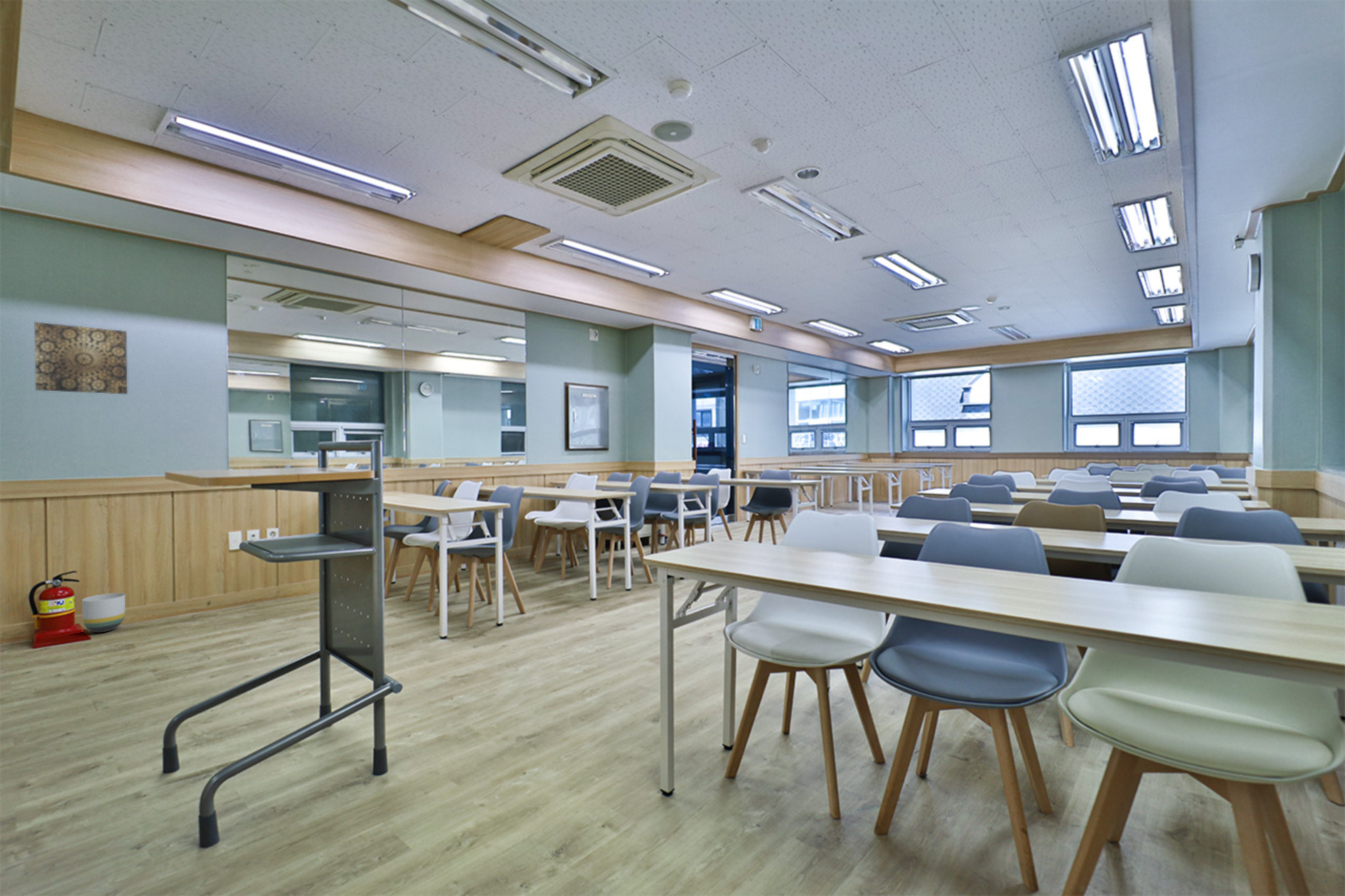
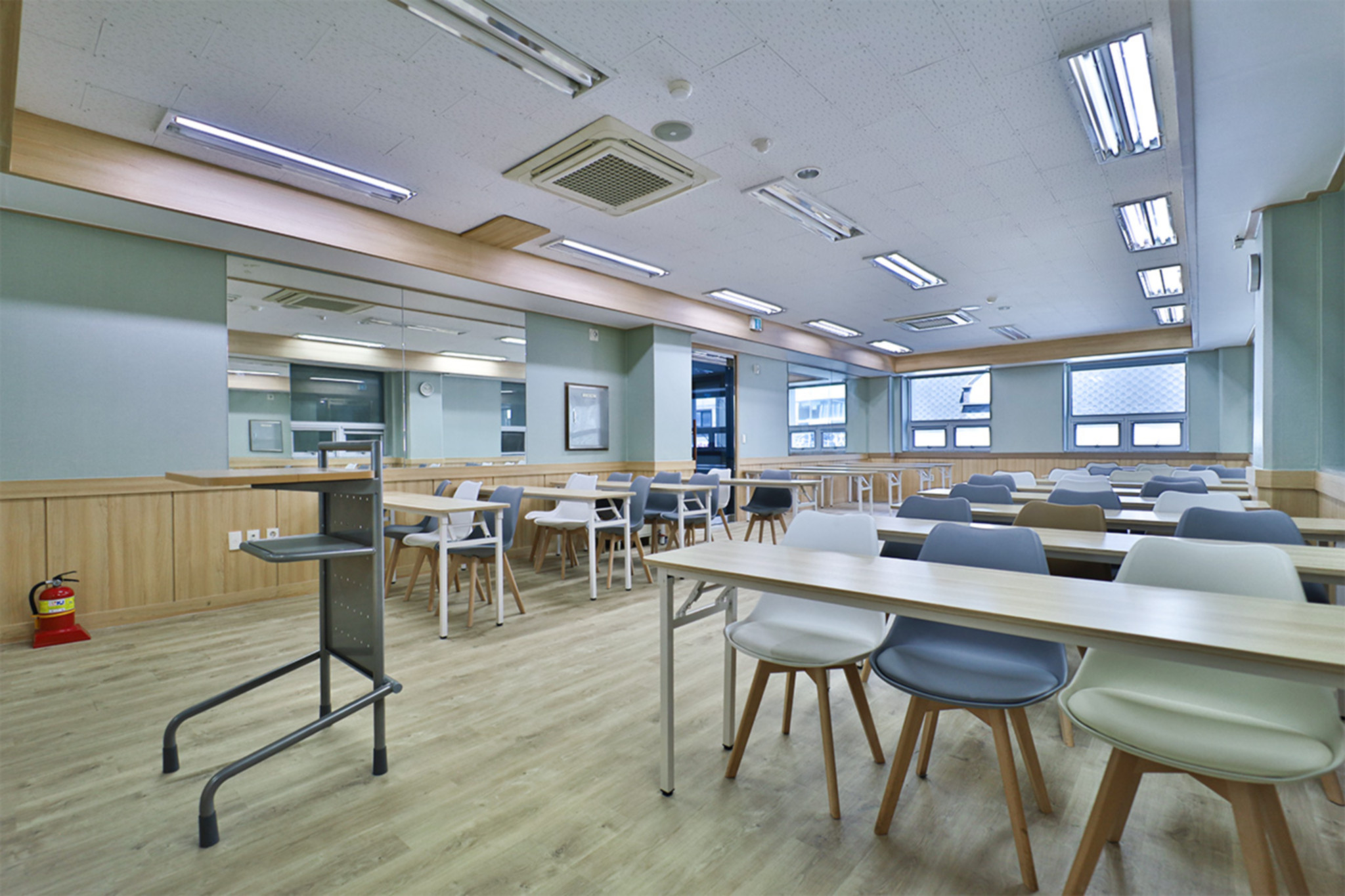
- wall art [33,322,128,395]
- planter [81,592,126,633]
